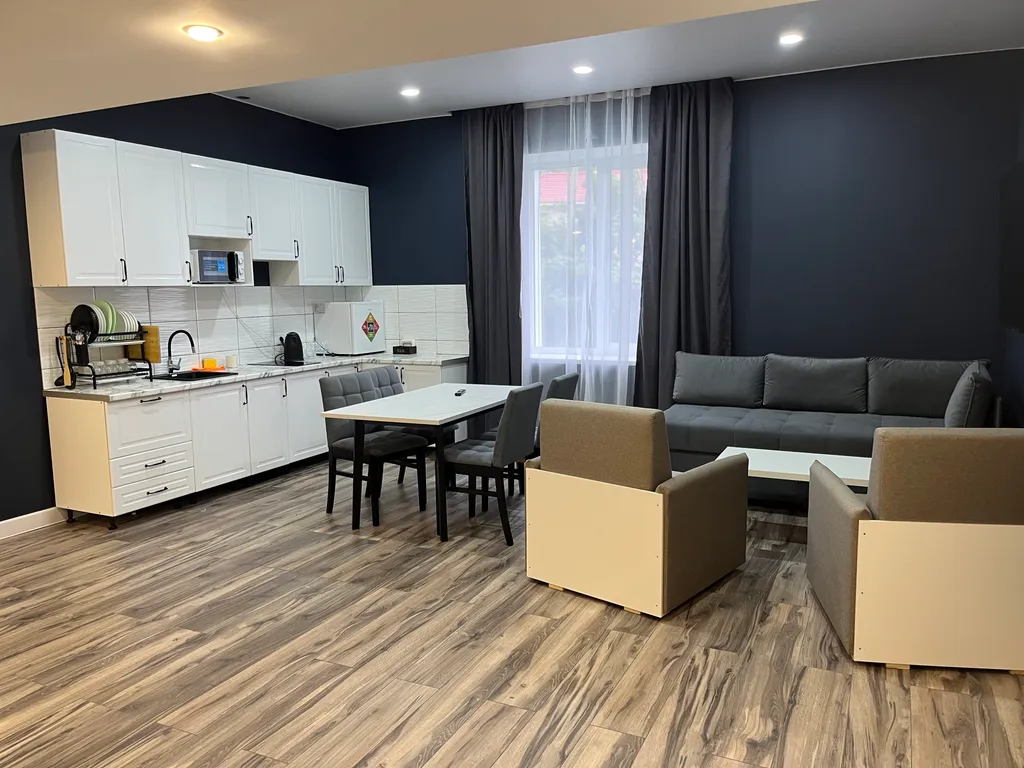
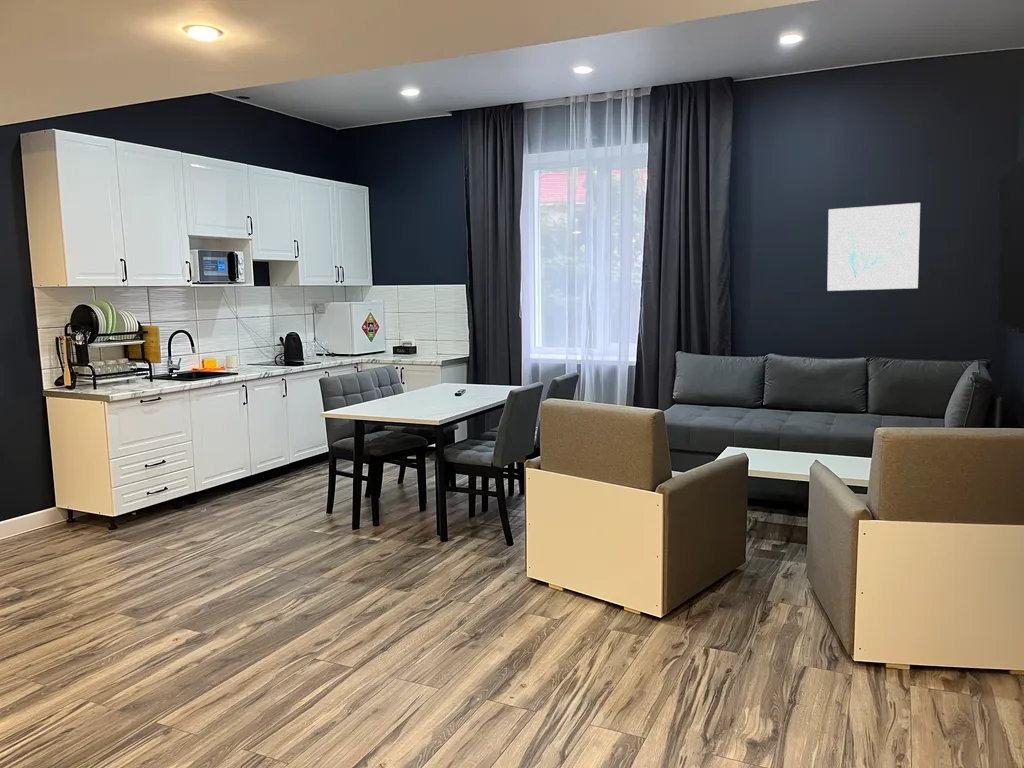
+ wall art [826,202,921,292]
